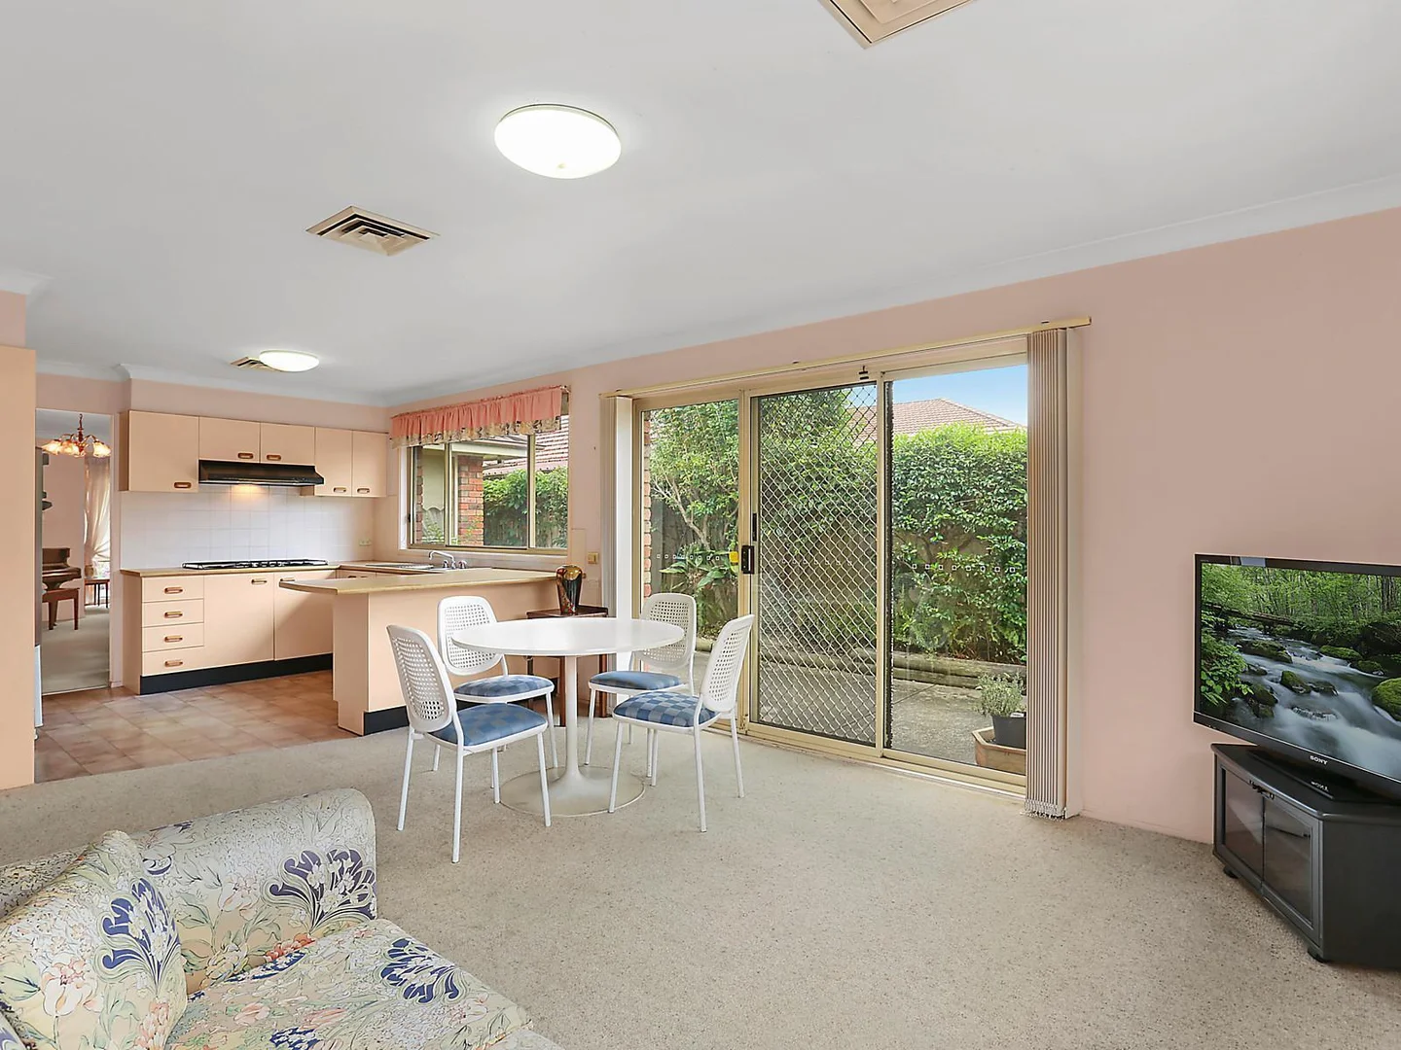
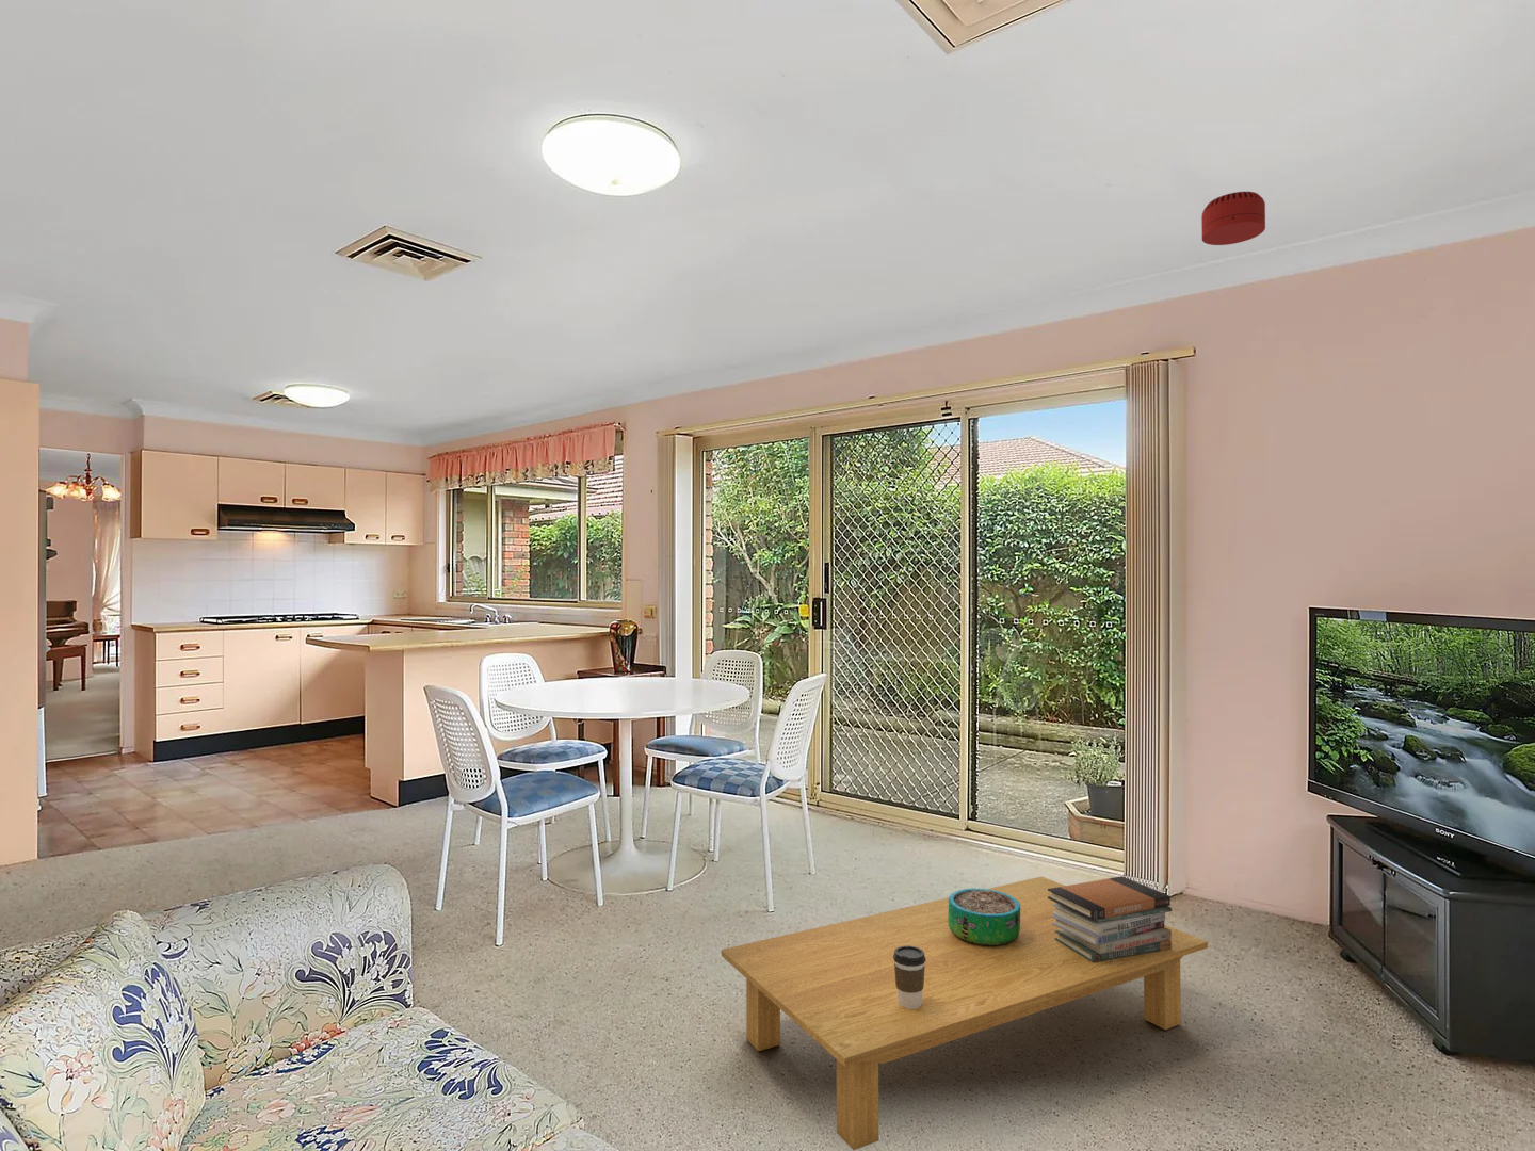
+ book stack [1048,875,1172,962]
+ coffee cup [893,945,926,1010]
+ decorative bowl [948,886,1020,947]
+ coffee table [720,875,1209,1151]
+ smoke detector [1200,191,1267,247]
